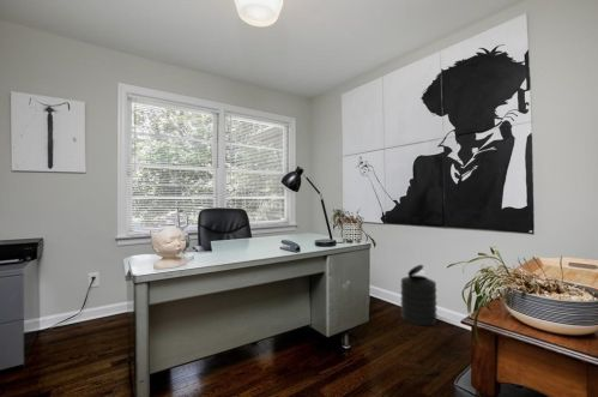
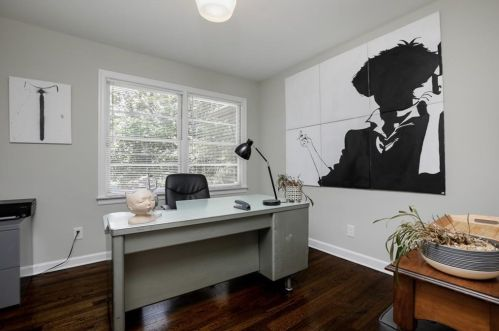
- trash can [399,264,439,326]
